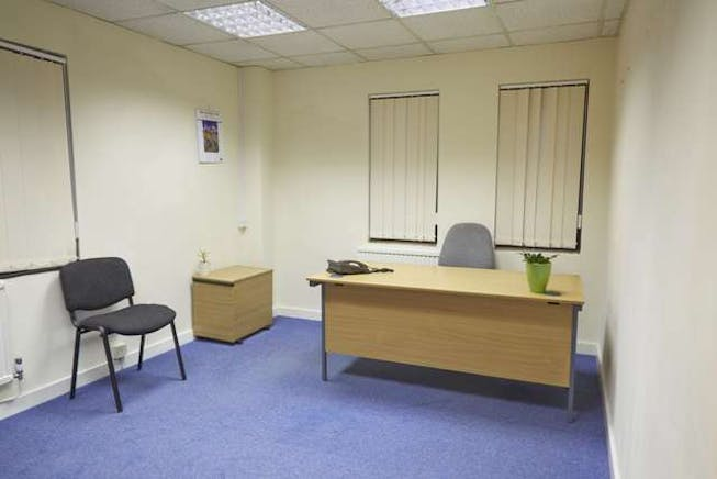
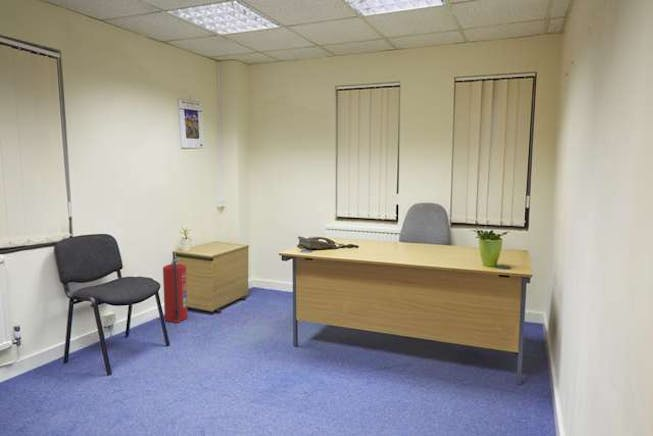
+ fire extinguisher [162,250,189,324]
